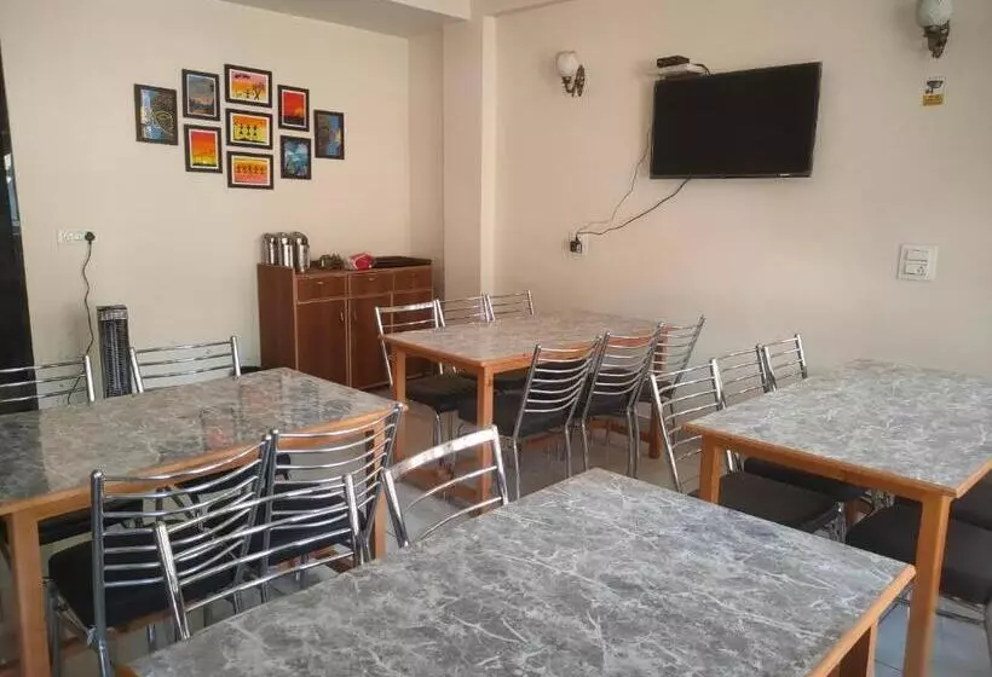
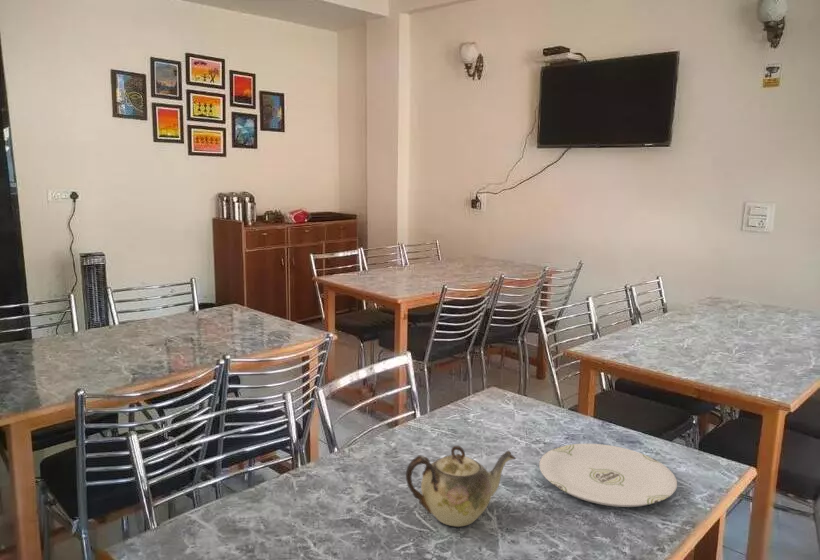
+ teapot [405,445,517,528]
+ plate [538,443,678,508]
